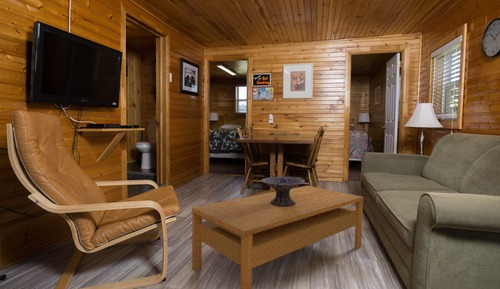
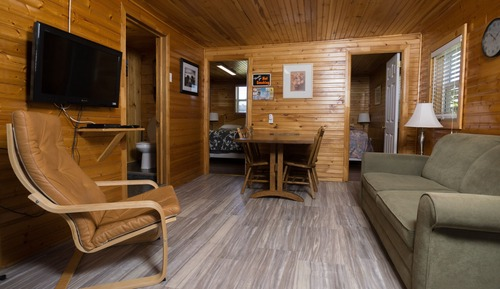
- decorative bowl [260,176,306,207]
- coffee table [191,185,364,289]
